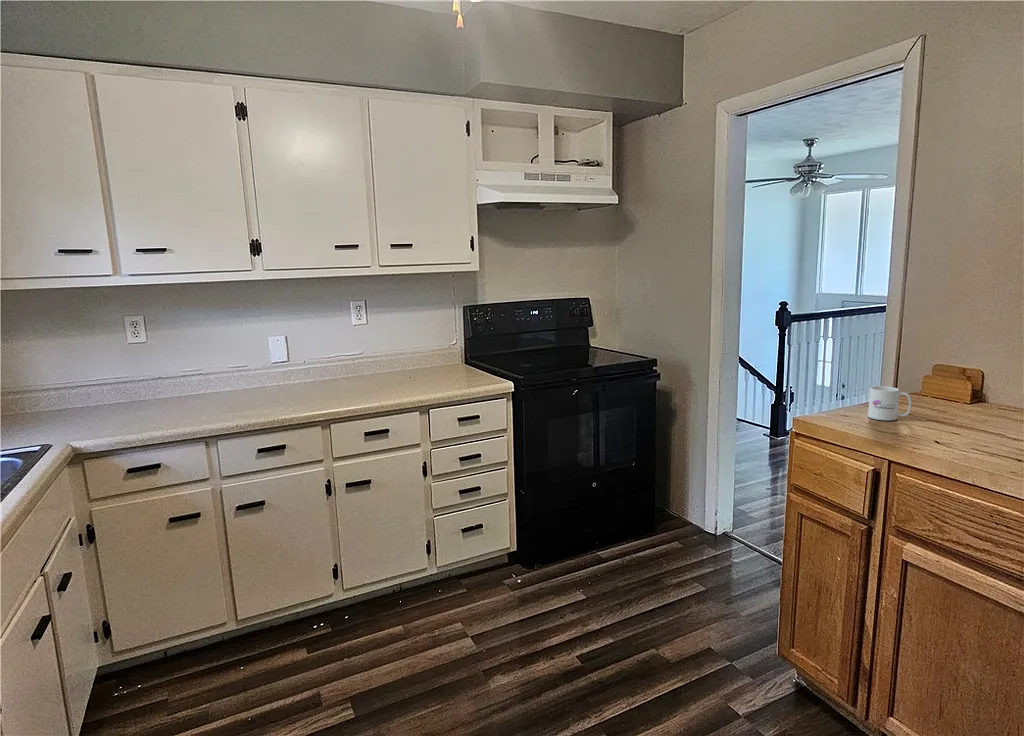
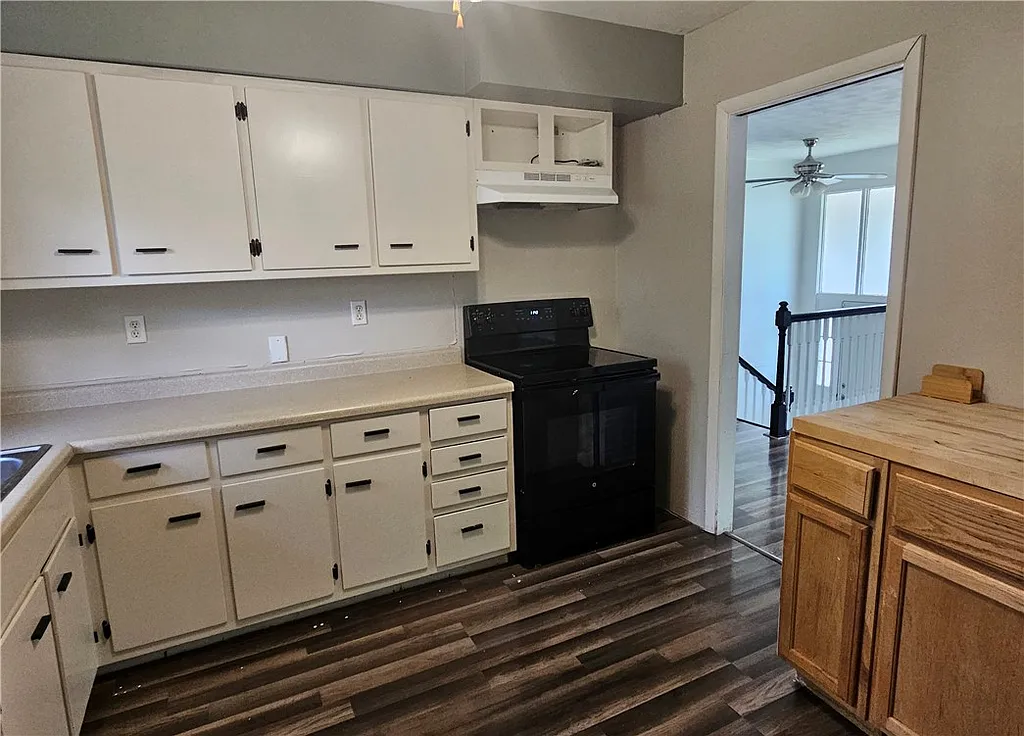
- mug [867,385,912,421]
